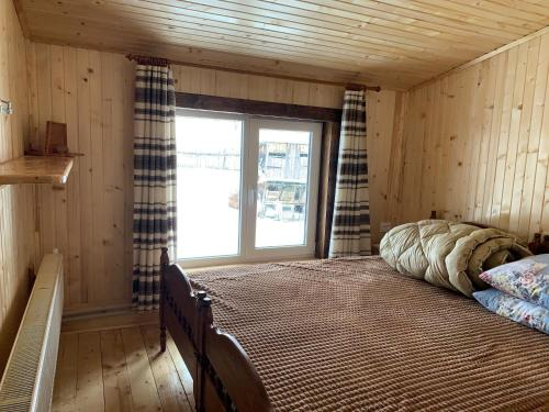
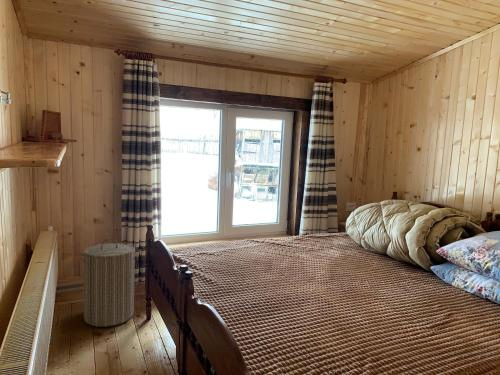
+ laundry hamper [76,237,142,328]
